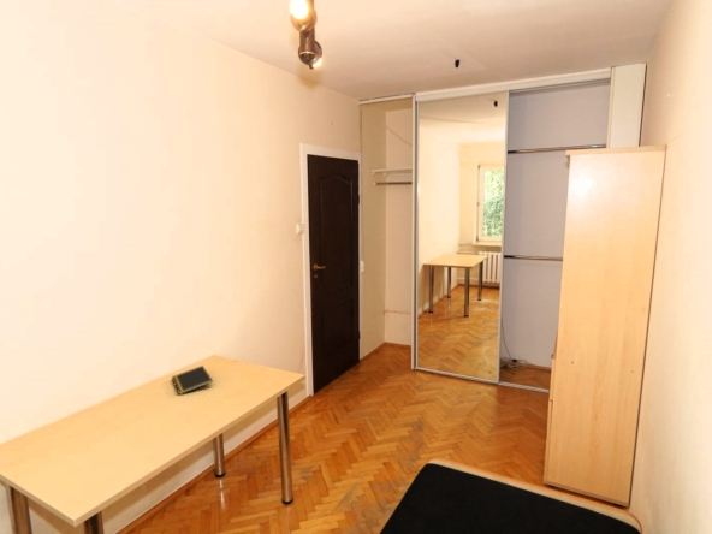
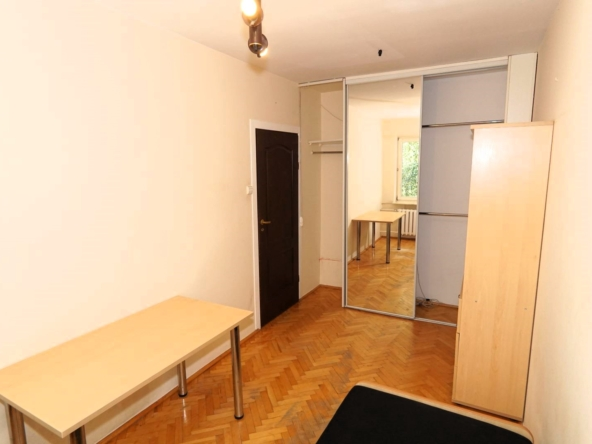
- notepad [171,364,214,396]
